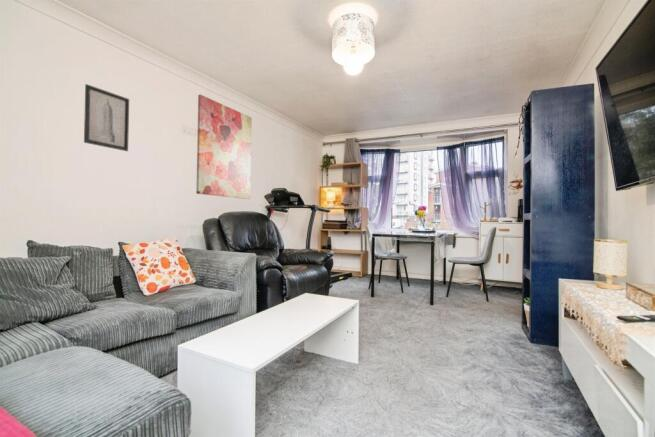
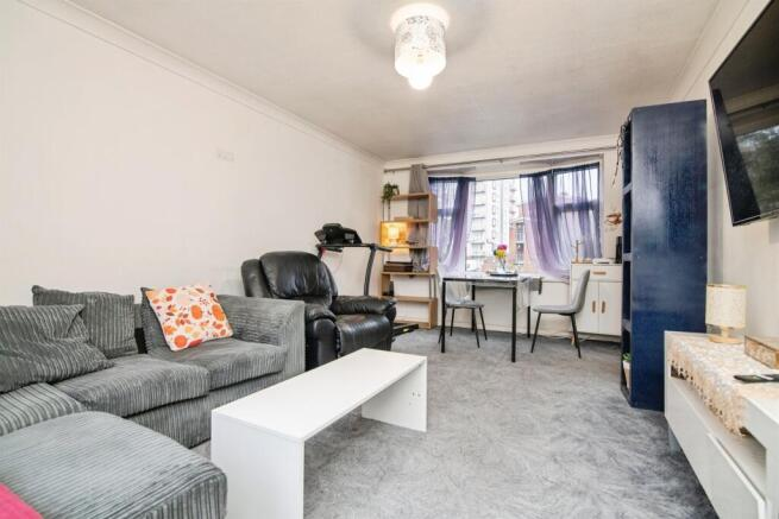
- wall art [195,93,253,200]
- wall art [83,83,130,152]
